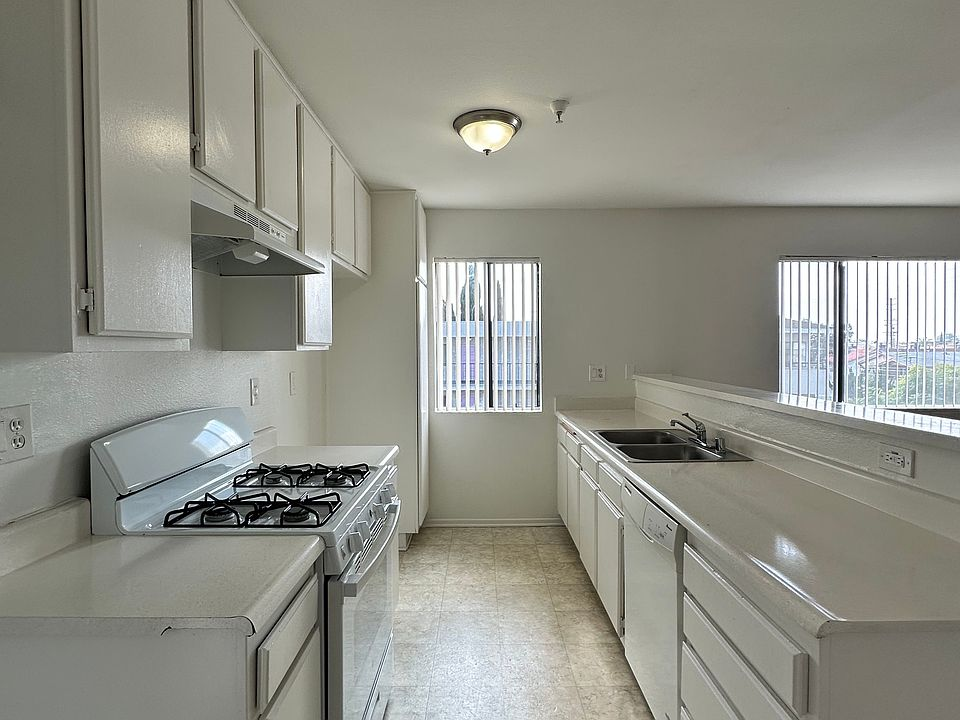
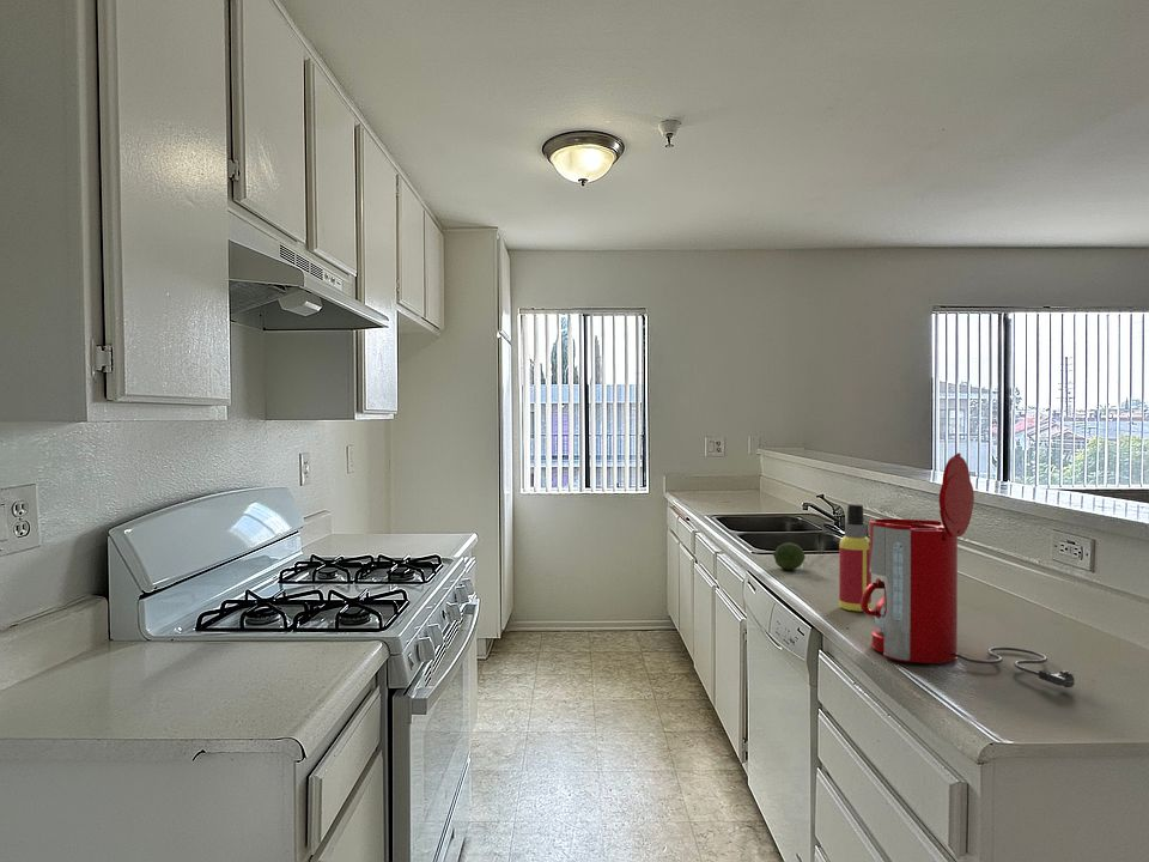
+ coffee maker [861,451,1076,688]
+ spray bottle [838,503,873,613]
+ fruit [772,541,807,571]
